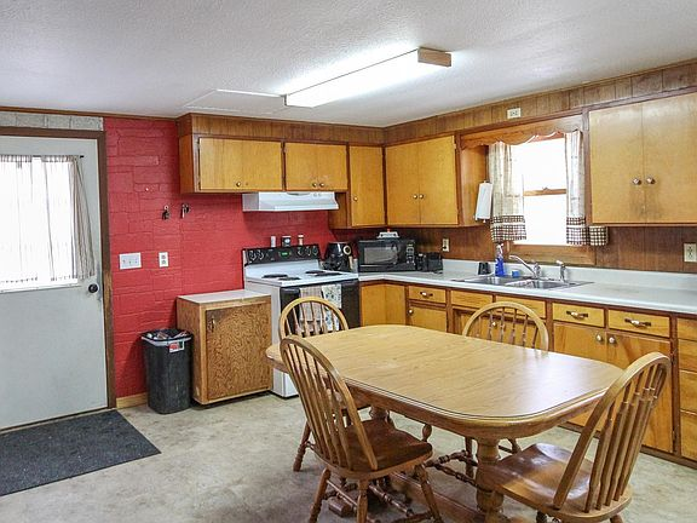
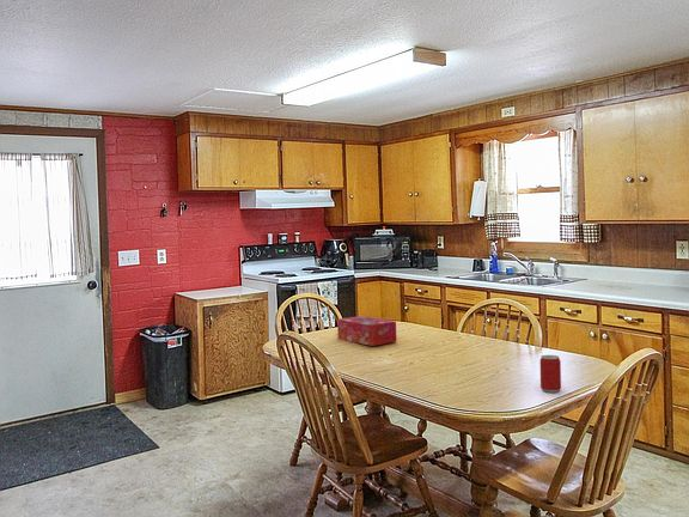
+ beer can [539,354,562,394]
+ tissue box [336,315,398,347]
